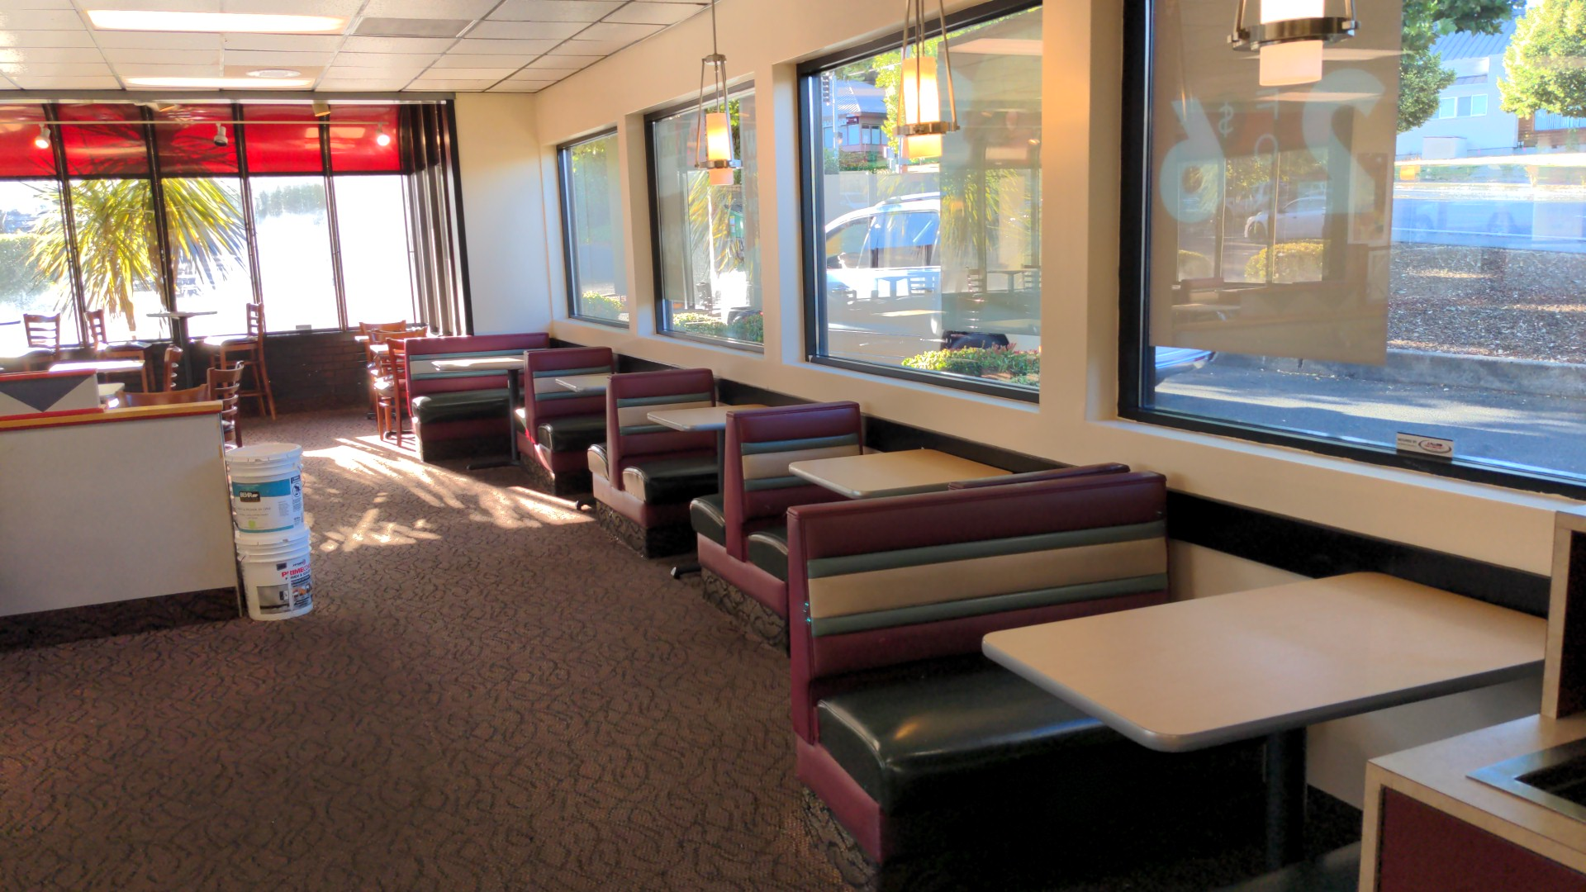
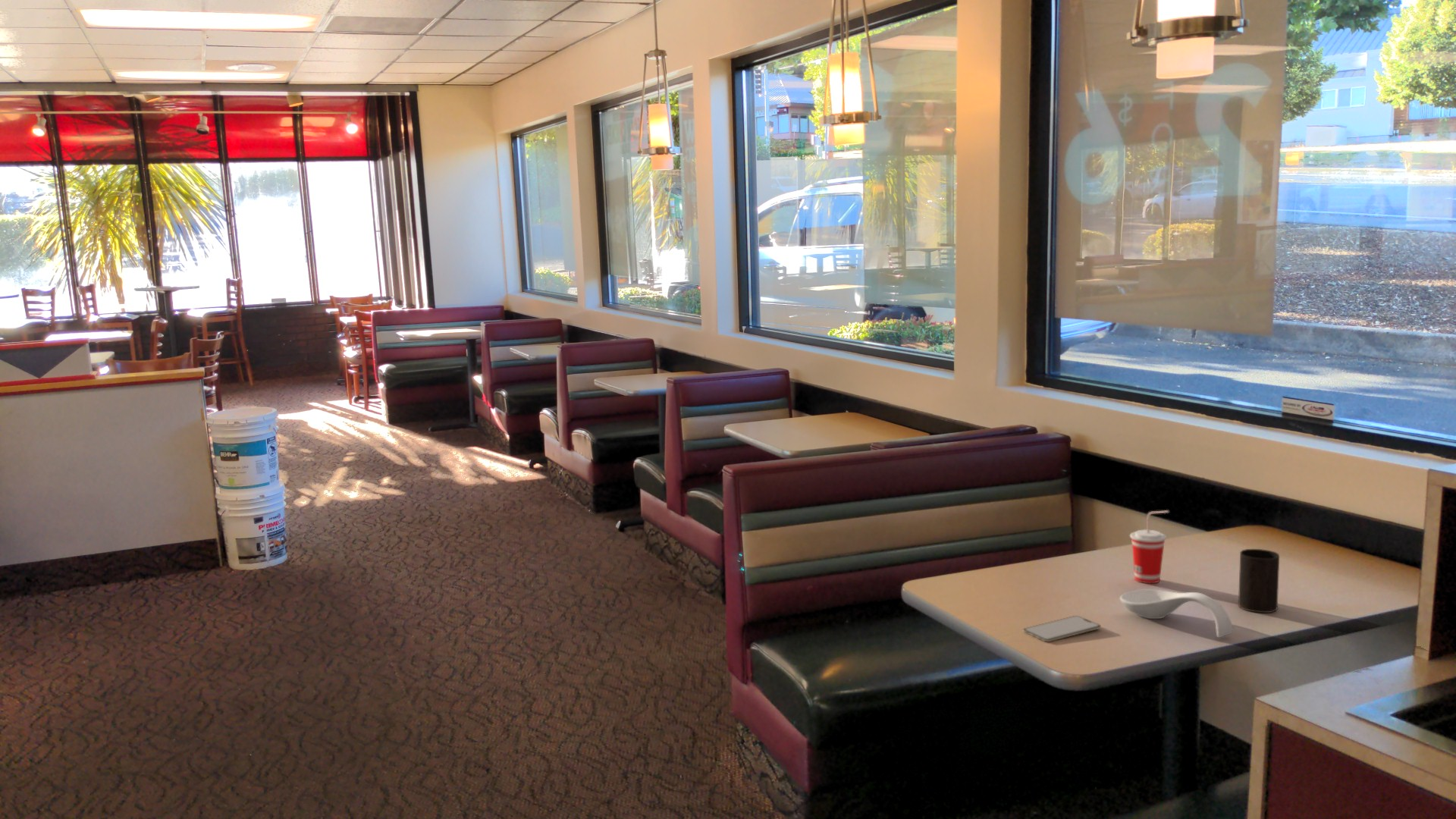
+ beverage cup [1129,510,1170,584]
+ smartphone [1023,615,1101,642]
+ cup [1238,548,1280,613]
+ spoon rest [1119,589,1233,639]
